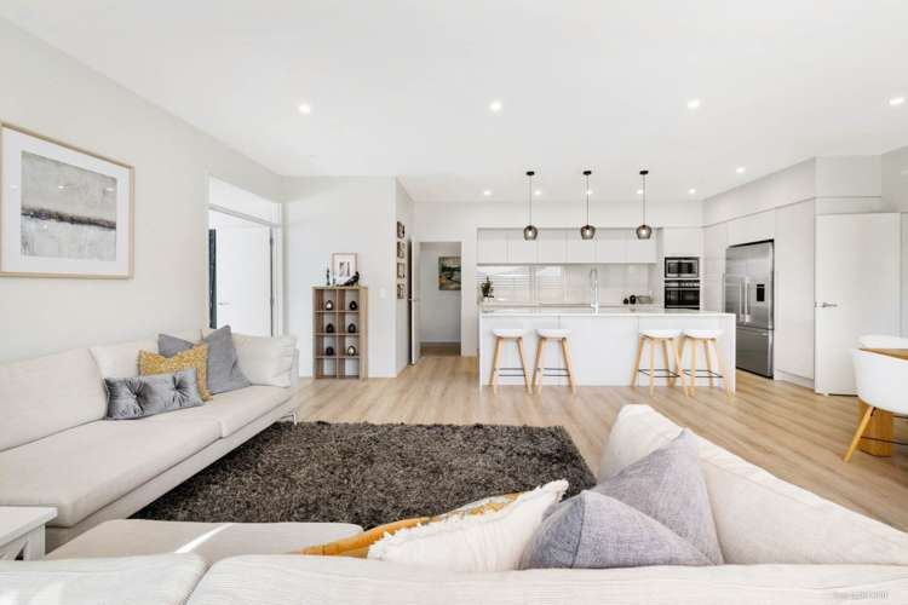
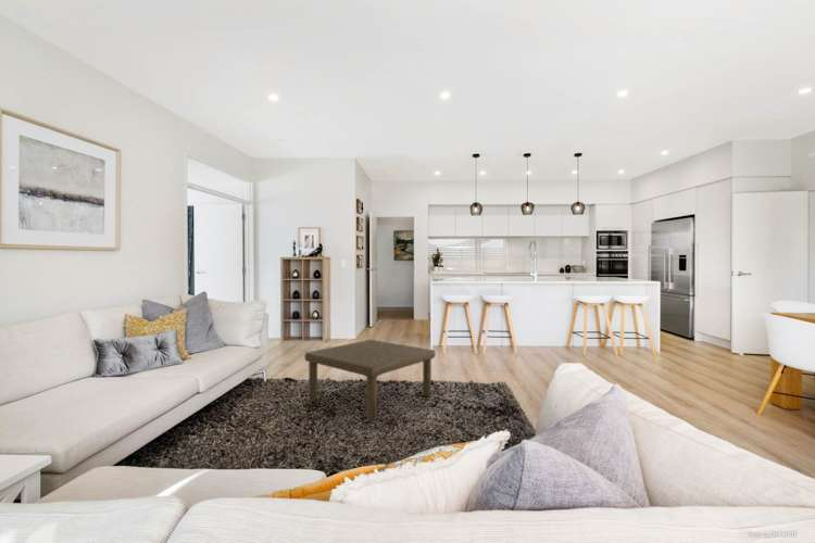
+ coffee table [303,339,437,422]
